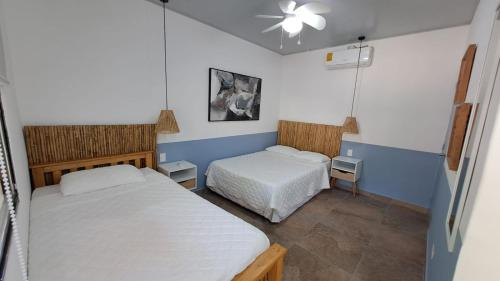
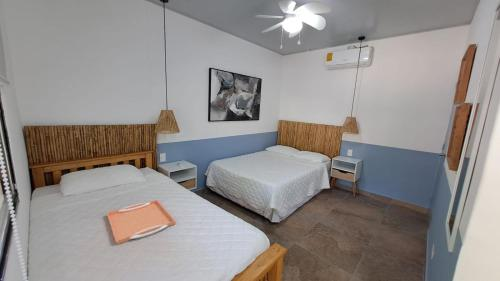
+ serving tray [106,199,176,246]
